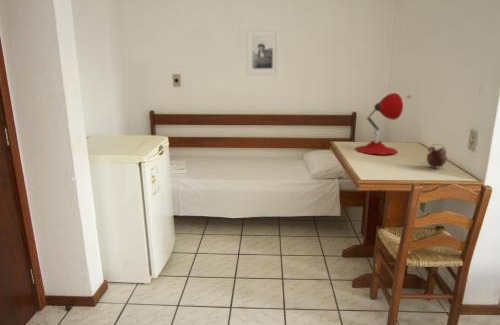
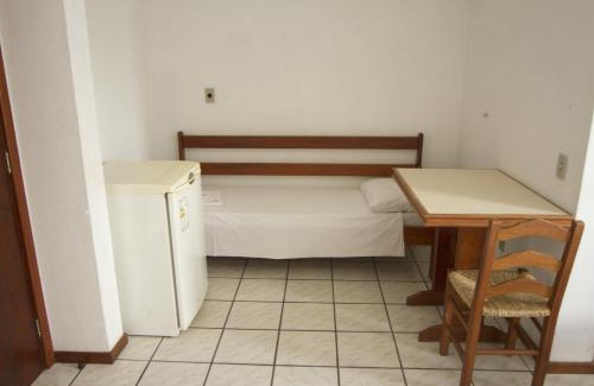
- alarm clock [426,143,448,170]
- desk lamp [354,92,404,156]
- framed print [246,27,280,76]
